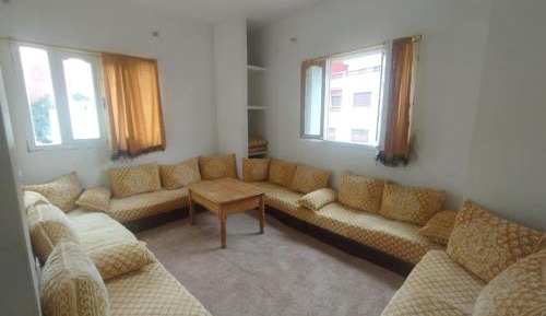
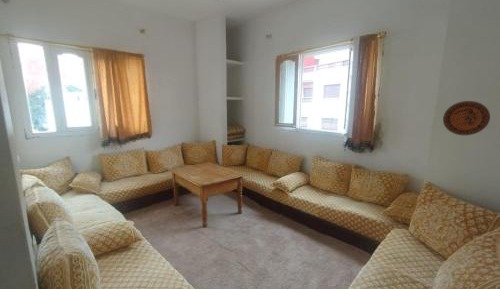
+ decorative plate [442,100,491,136]
